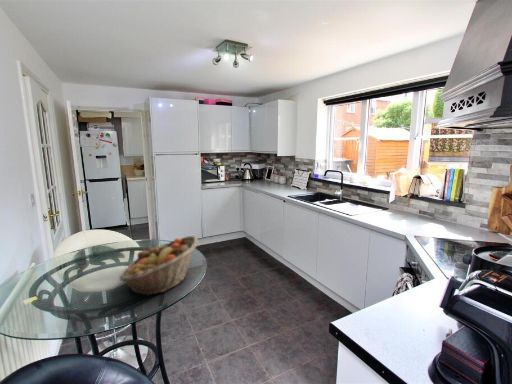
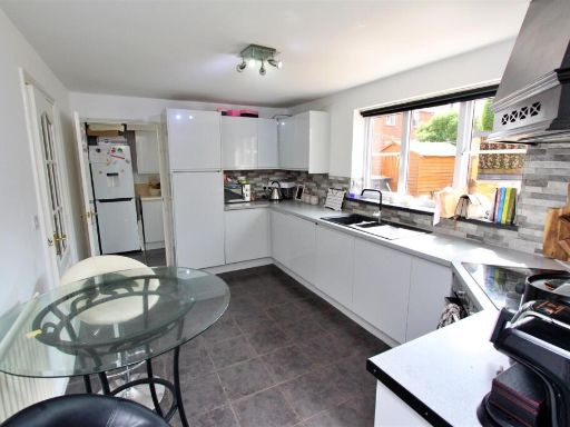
- fruit basket [118,235,199,297]
